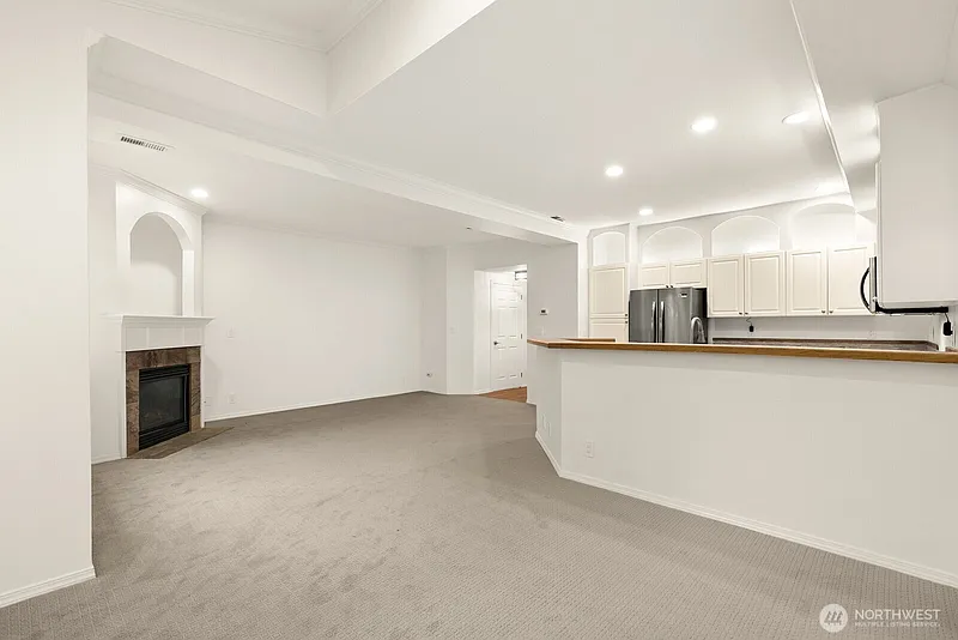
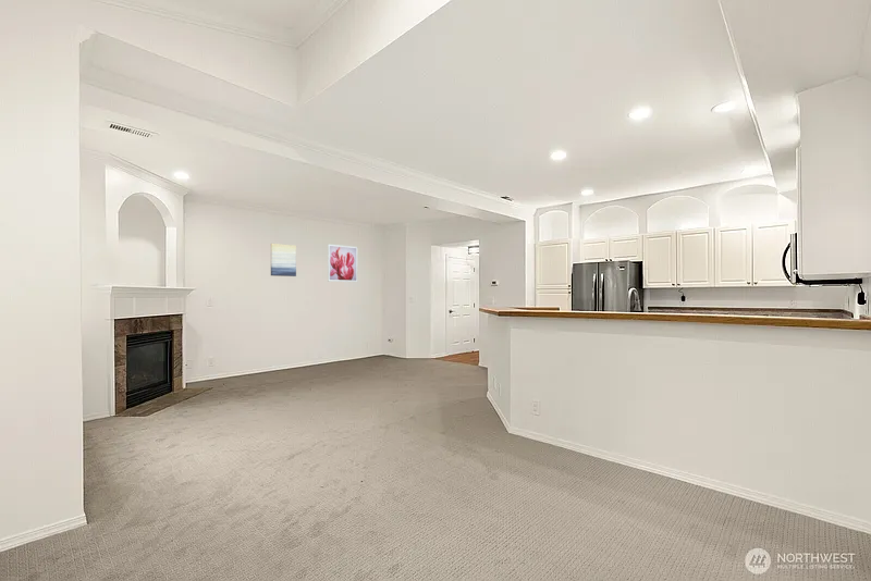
+ wall art [270,243,297,277]
+ wall art [327,243,358,283]
